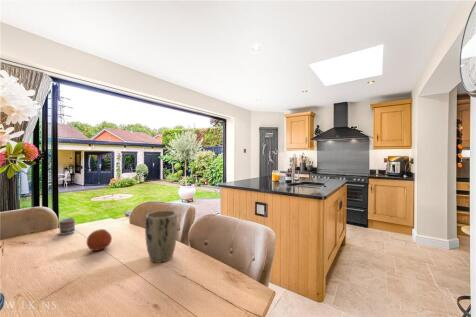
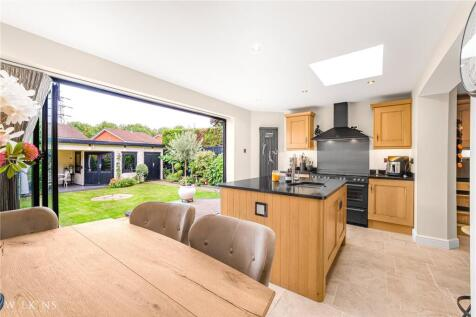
- fruit [86,228,113,252]
- plant pot [144,210,178,264]
- cup [58,217,76,236]
